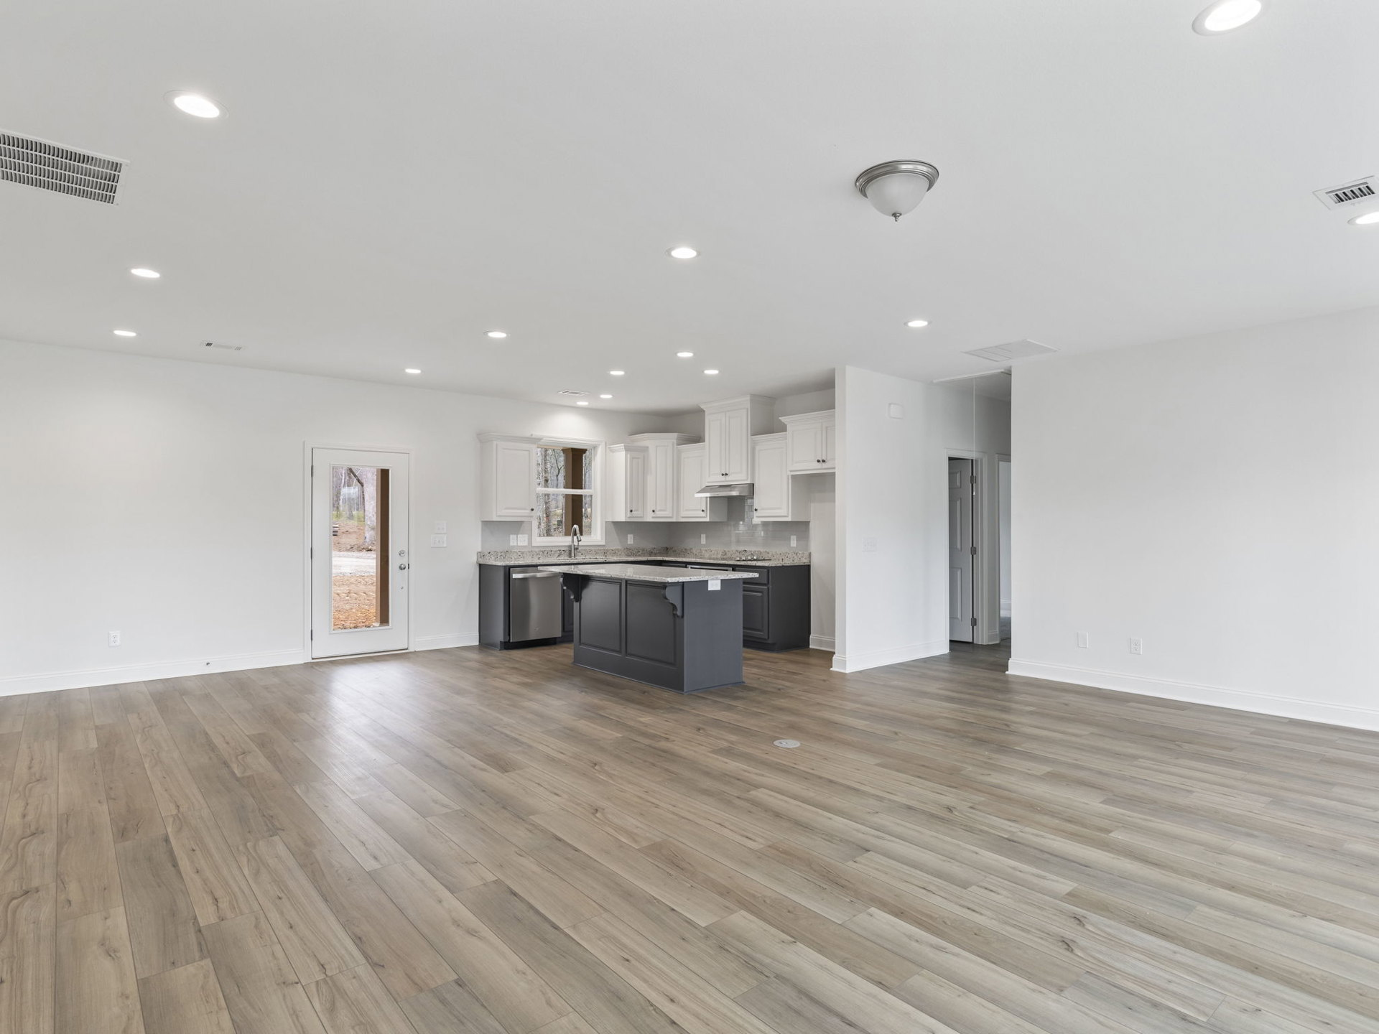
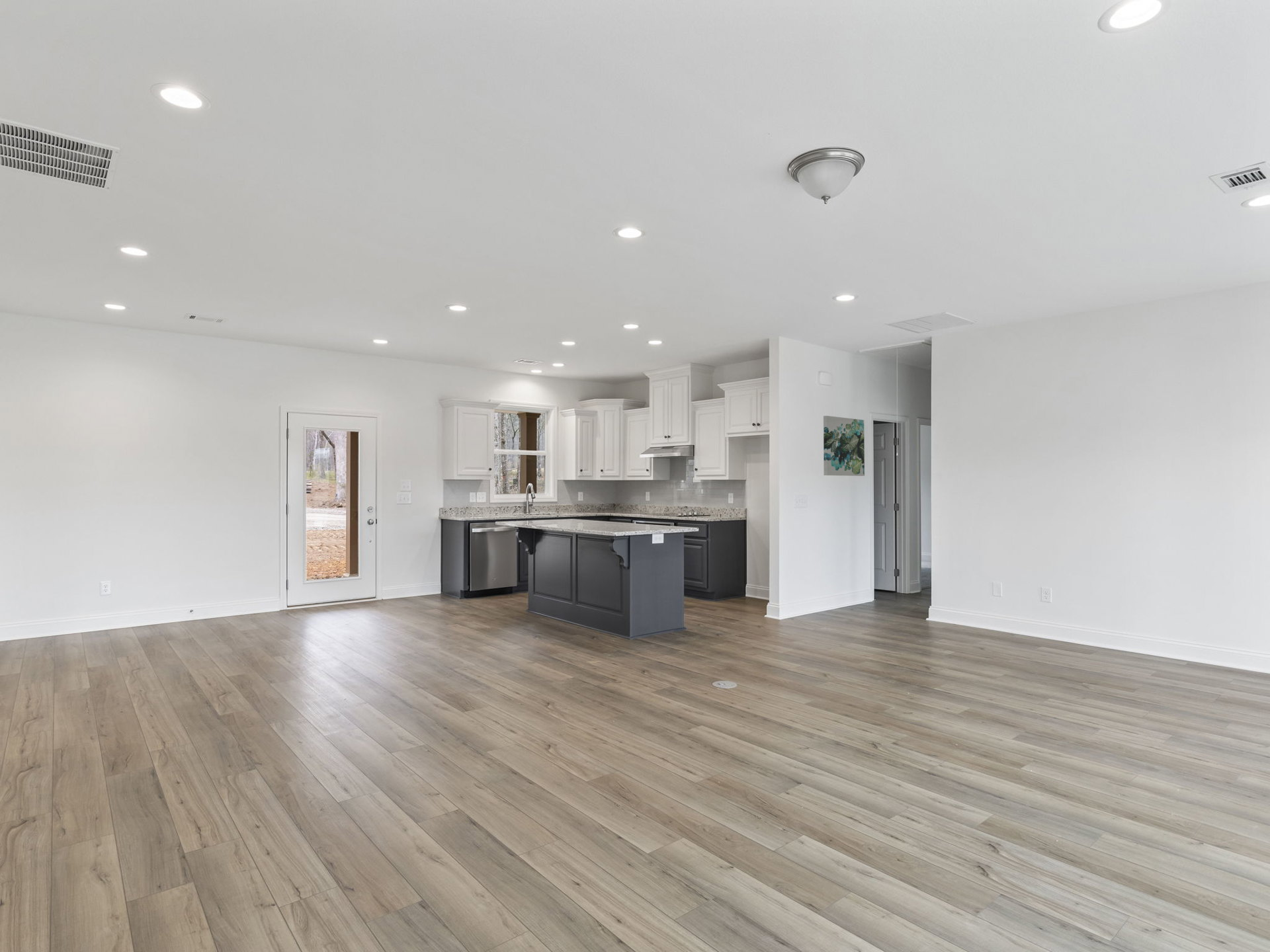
+ wall art [823,415,865,477]
